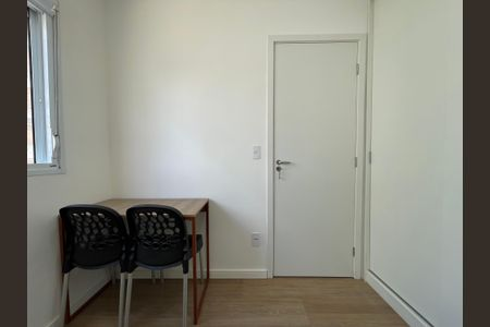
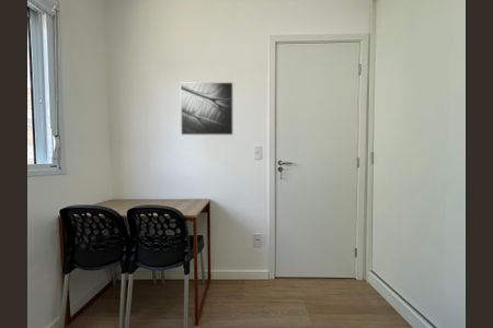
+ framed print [180,81,234,137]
